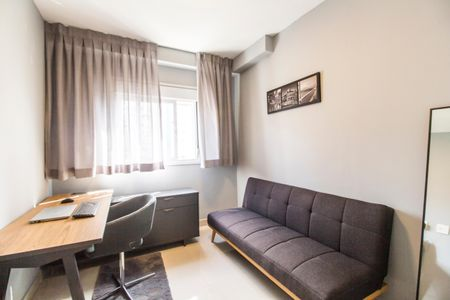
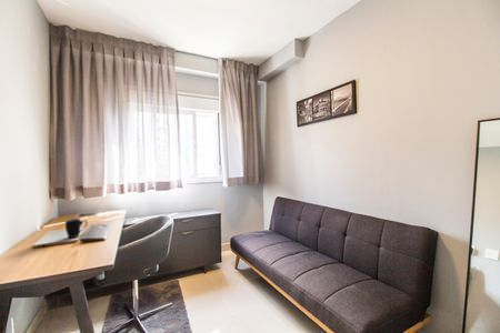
+ mug [64,218,89,239]
